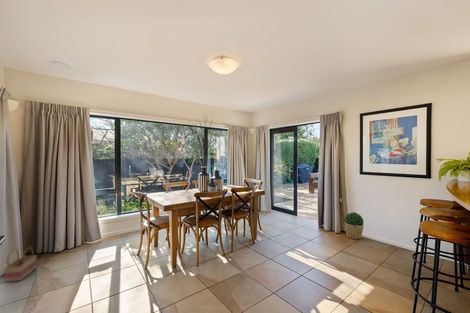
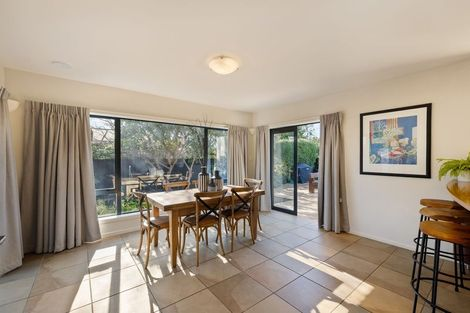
- potted plant [344,211,365,240]
- basket [3,246,38,284]
